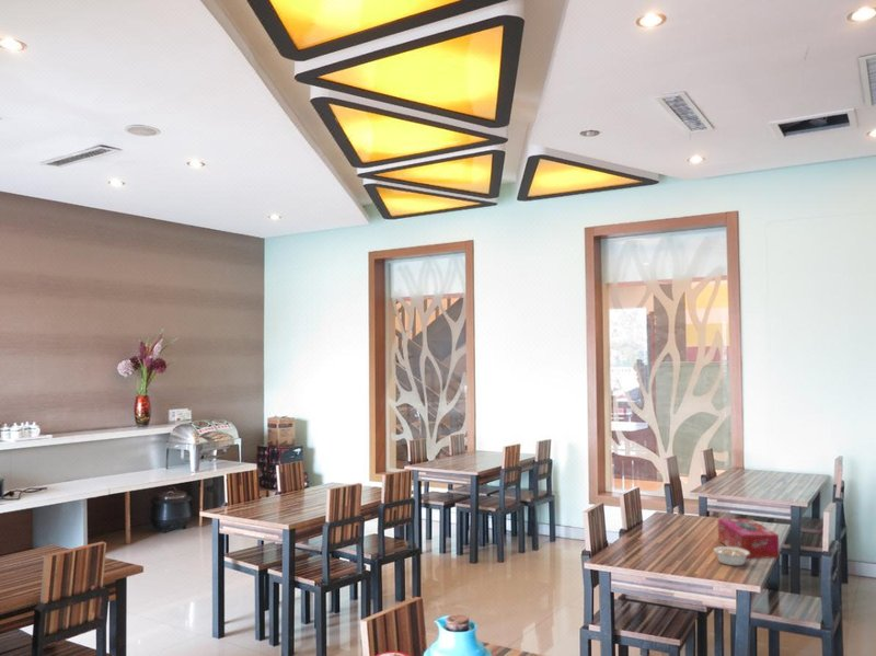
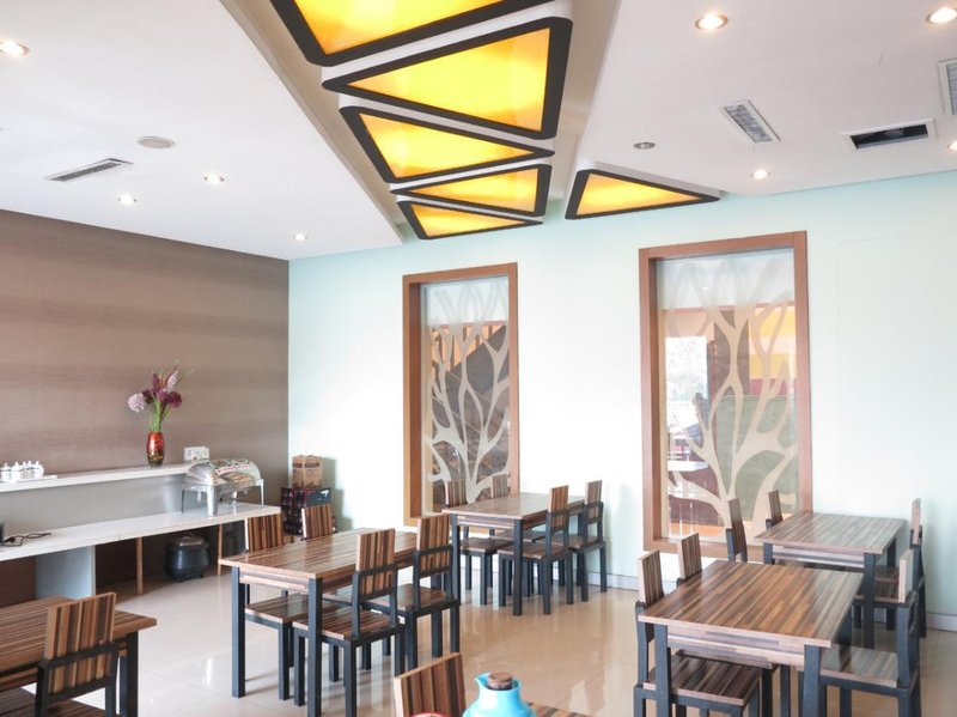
- tissue box [717,518,781,560]
- legume [713,545,749,566]
